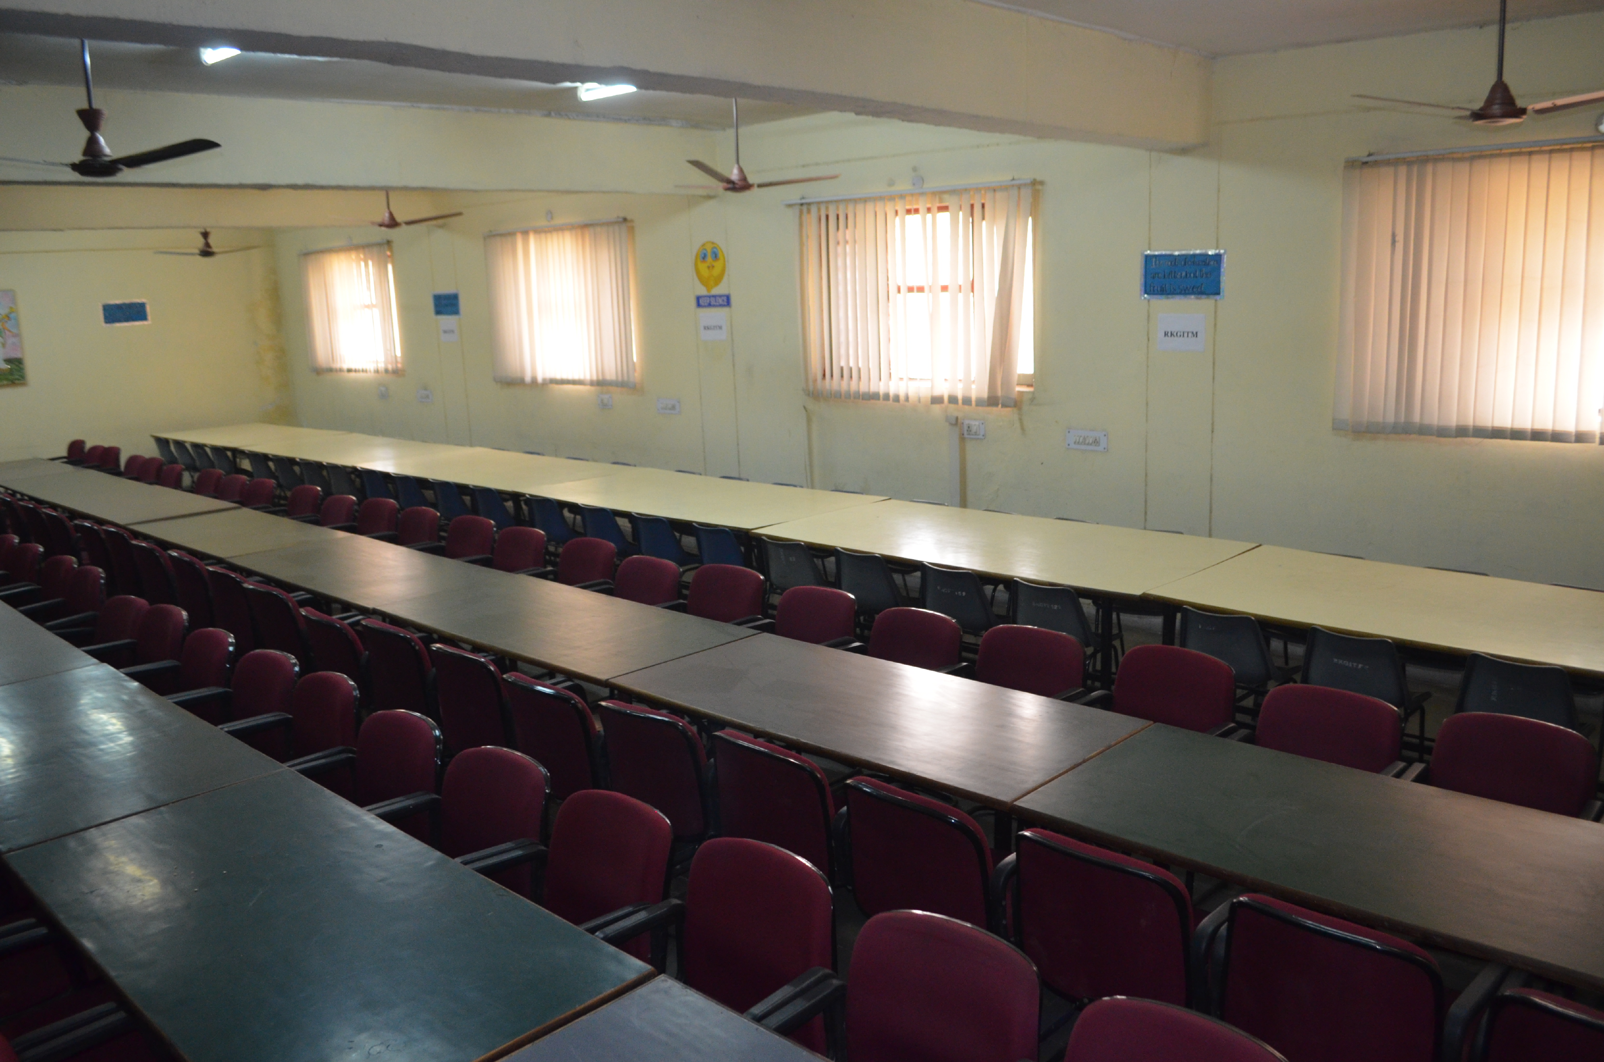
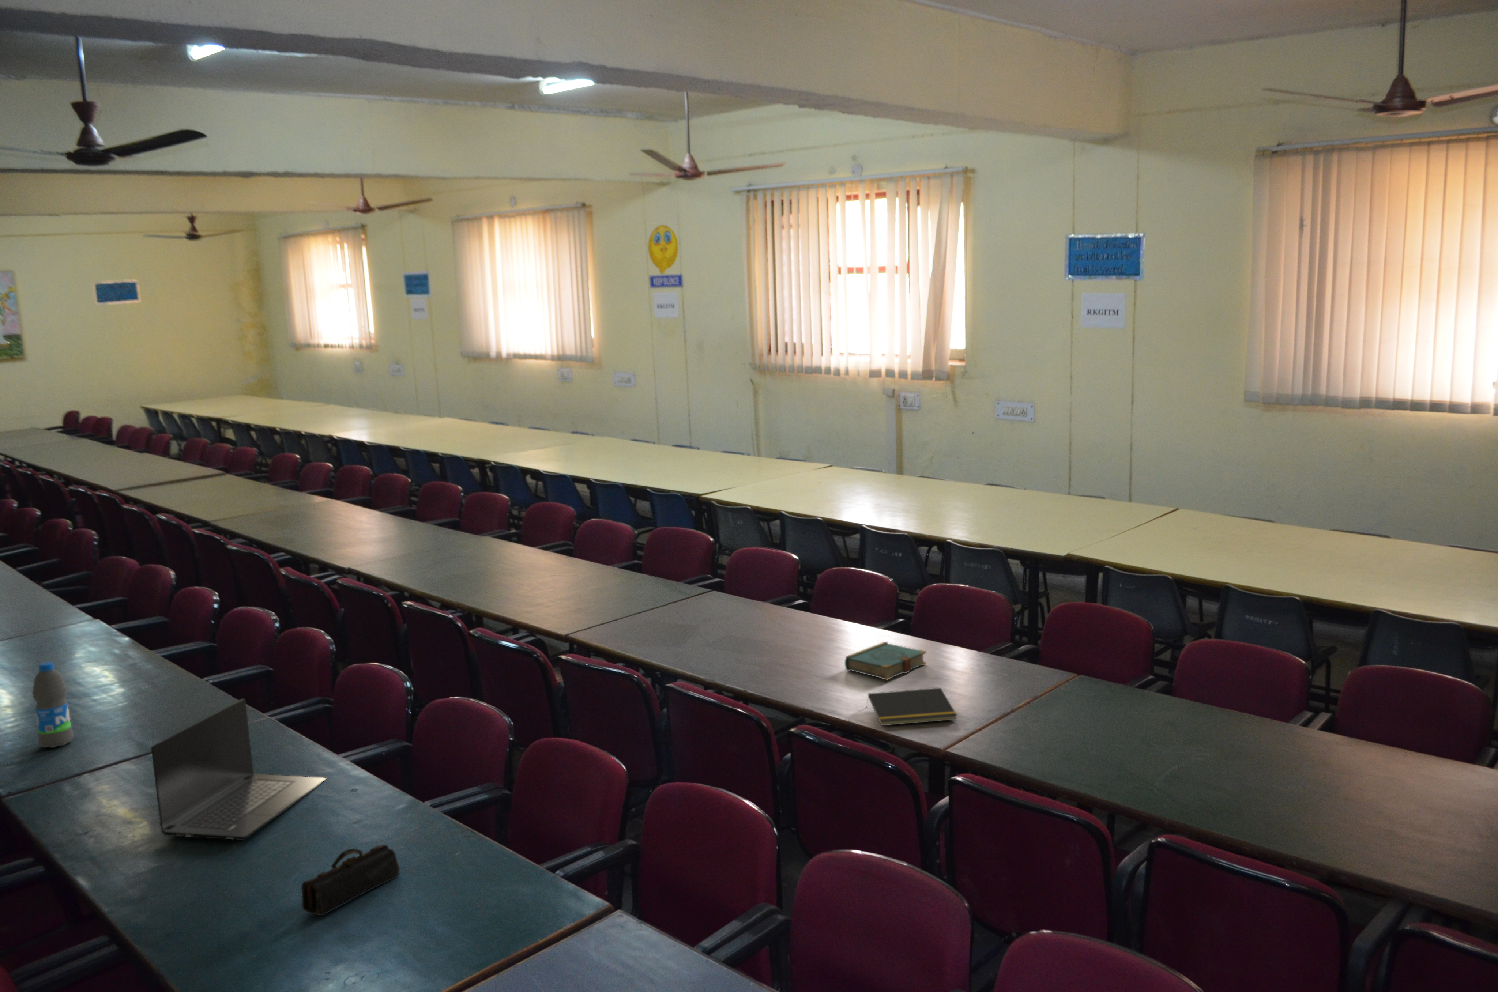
+ book [845,641,927,681]
+ water bottle [32,662,73,748]
+ laptop [151,699,327,840]
+ notepad [866,688,958,726]
+ pencil case [301,845,400,916]
